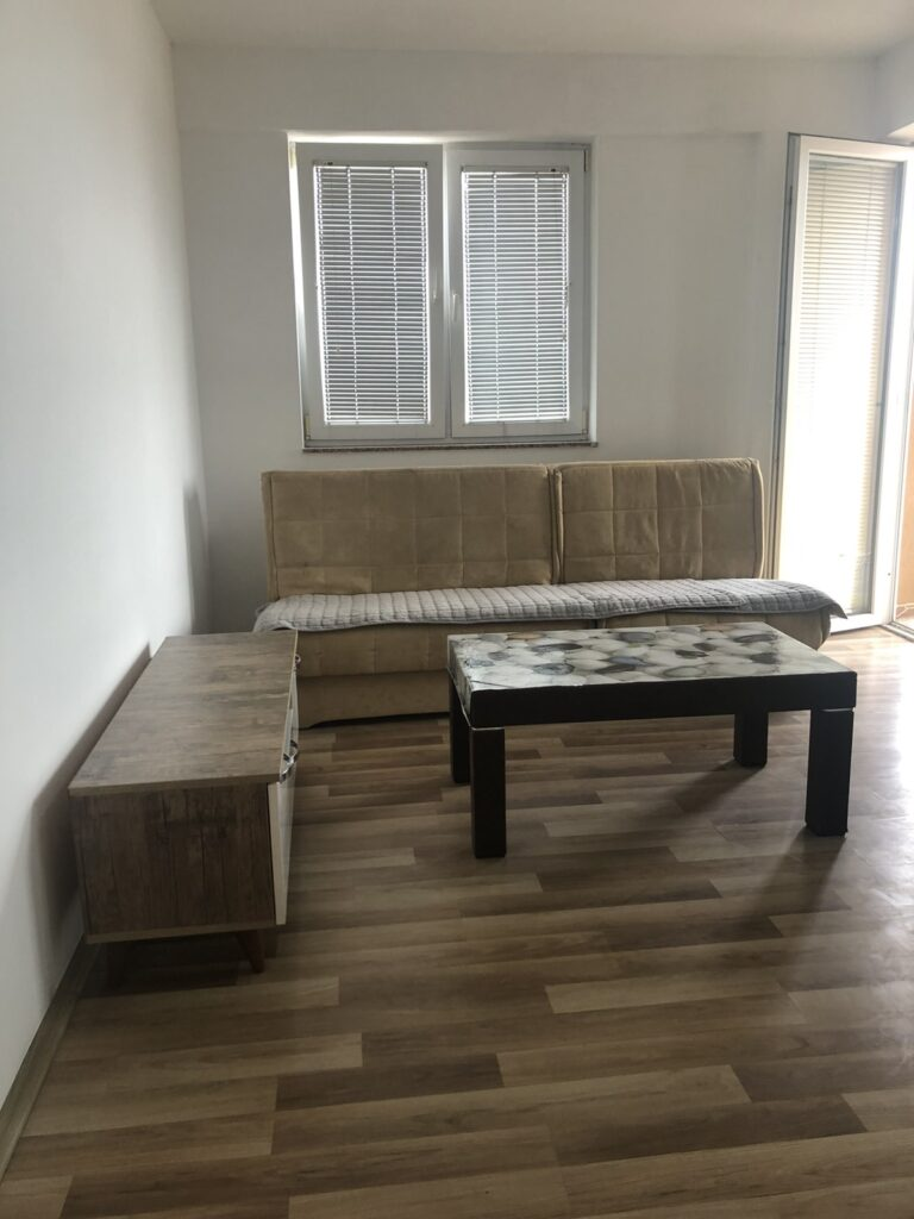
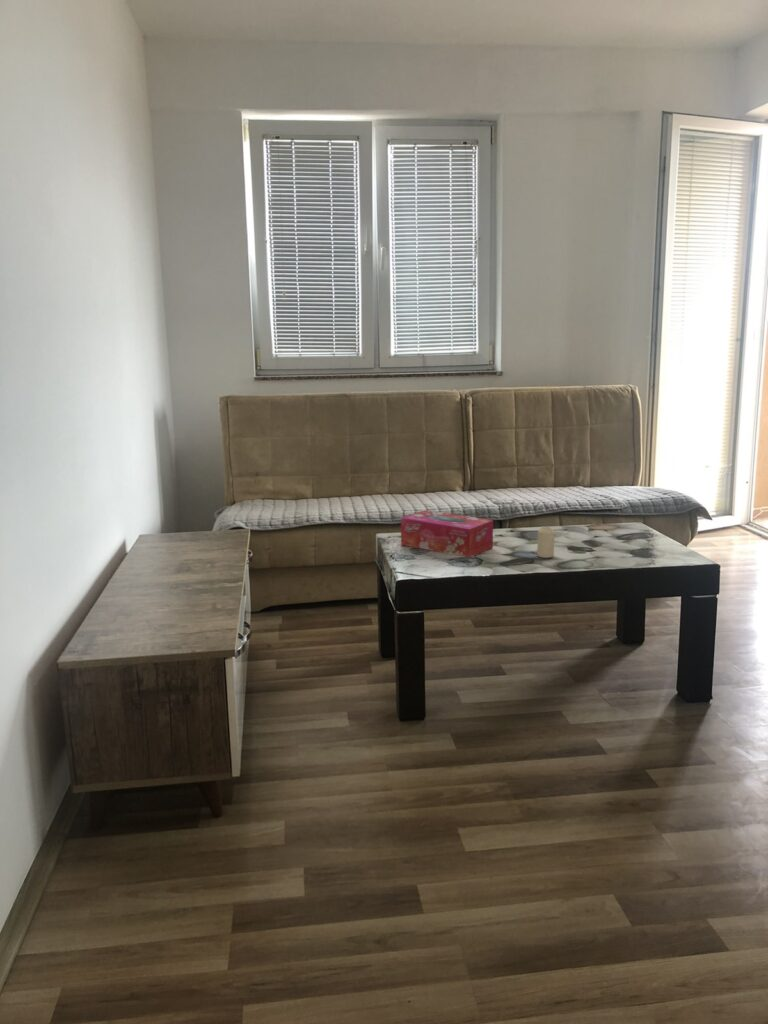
+ tissue box [400,509,494,558]
+ candle [536,525,556,559]
